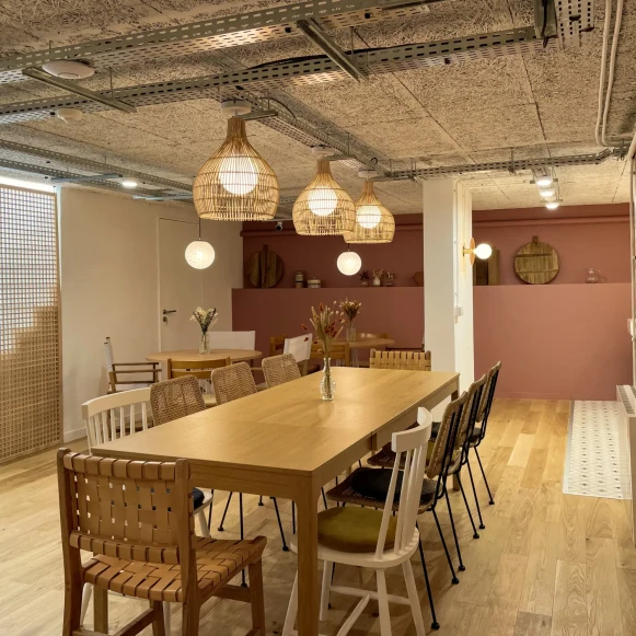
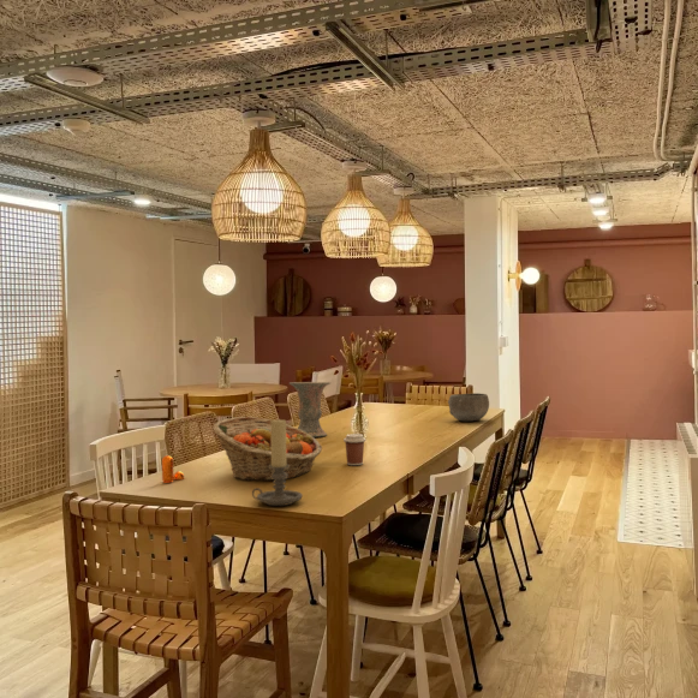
+ fruit basket [211,416,323,482]
+ vase [288,381,332,439]
+ coffee cup [342,432,366,466]
+ bowl [447,392,490,422]
+ candle holder [251,417,304,507]
+ pepper shaker [161,454,185,484]
